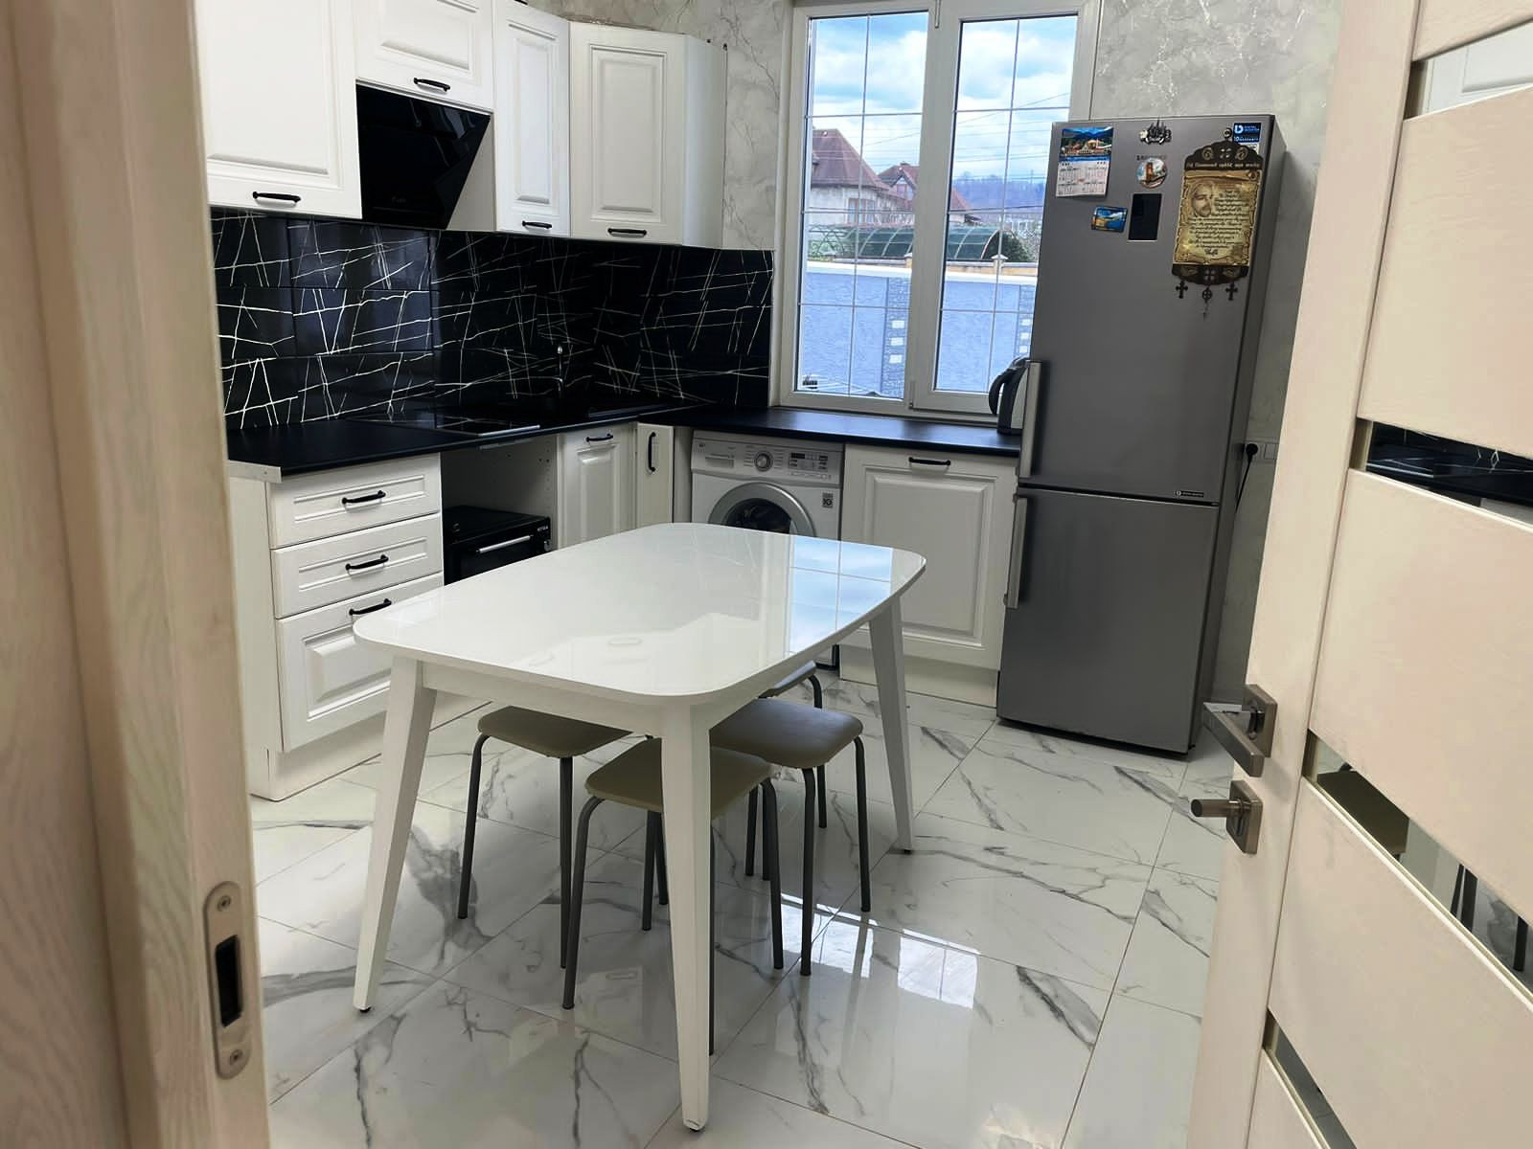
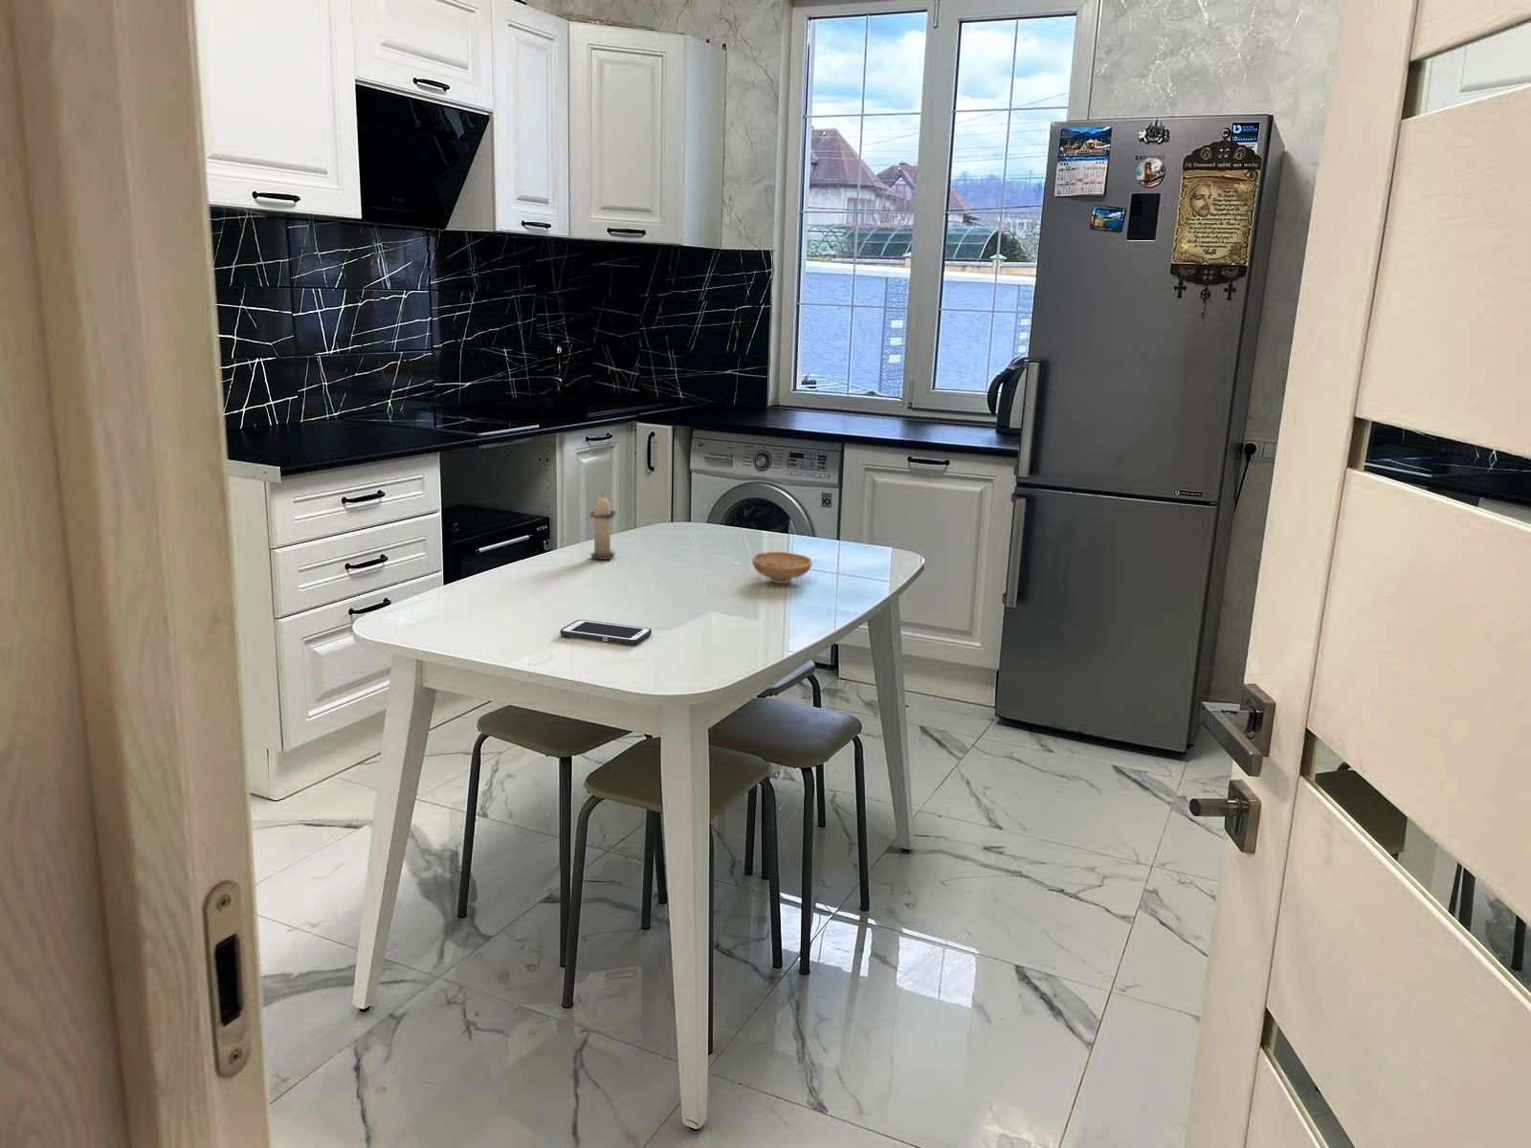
+ cell phone [559,619,652,646]
+ candle [587,492,618,560]
+ bowl [751,551,814,585]
